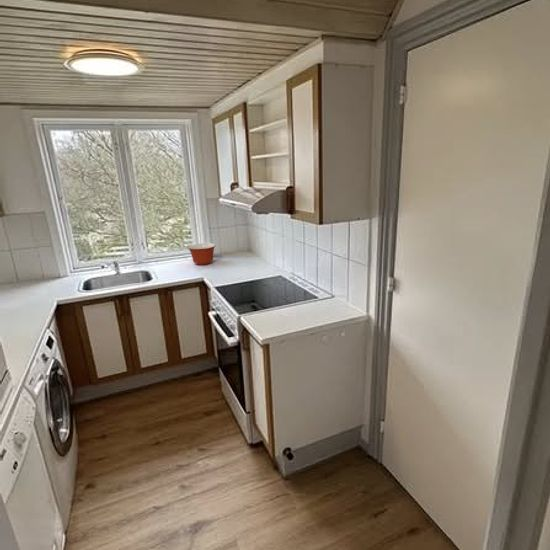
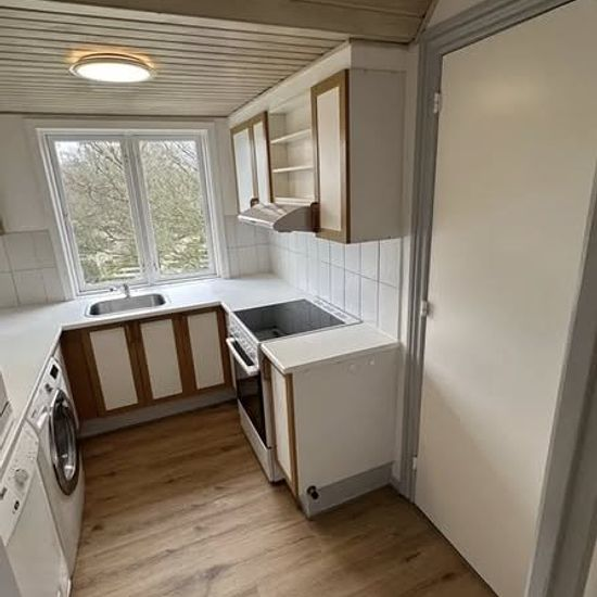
- mixing bowl [186,242,217,266]
